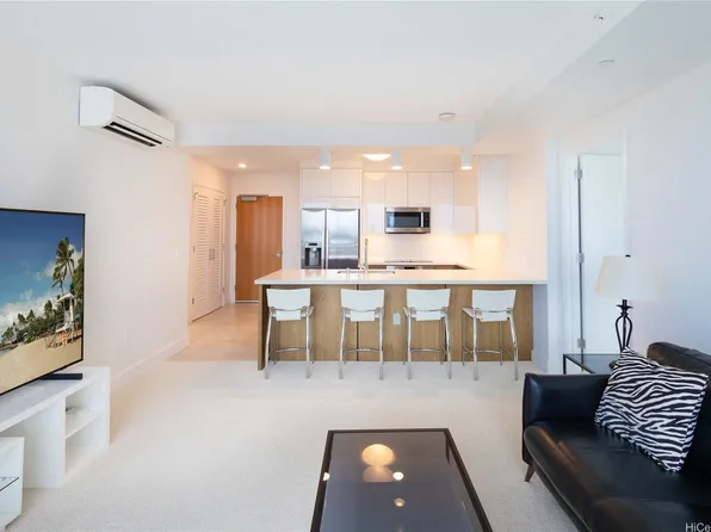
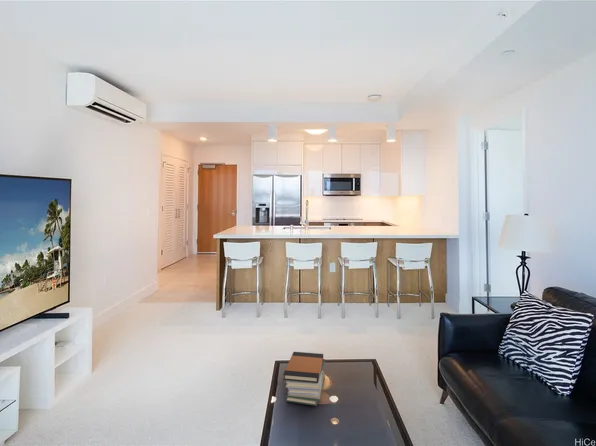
+ book stack [282,351,326,407]
